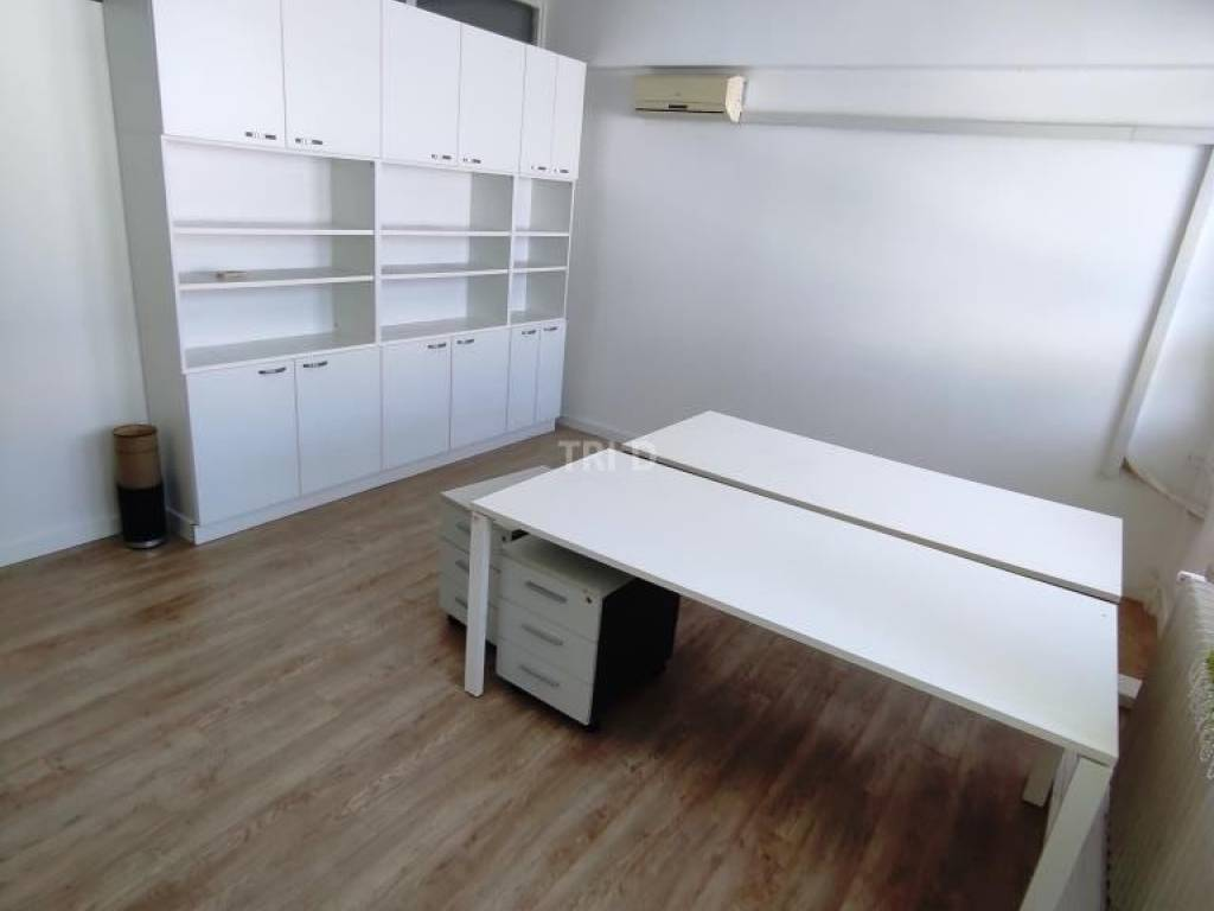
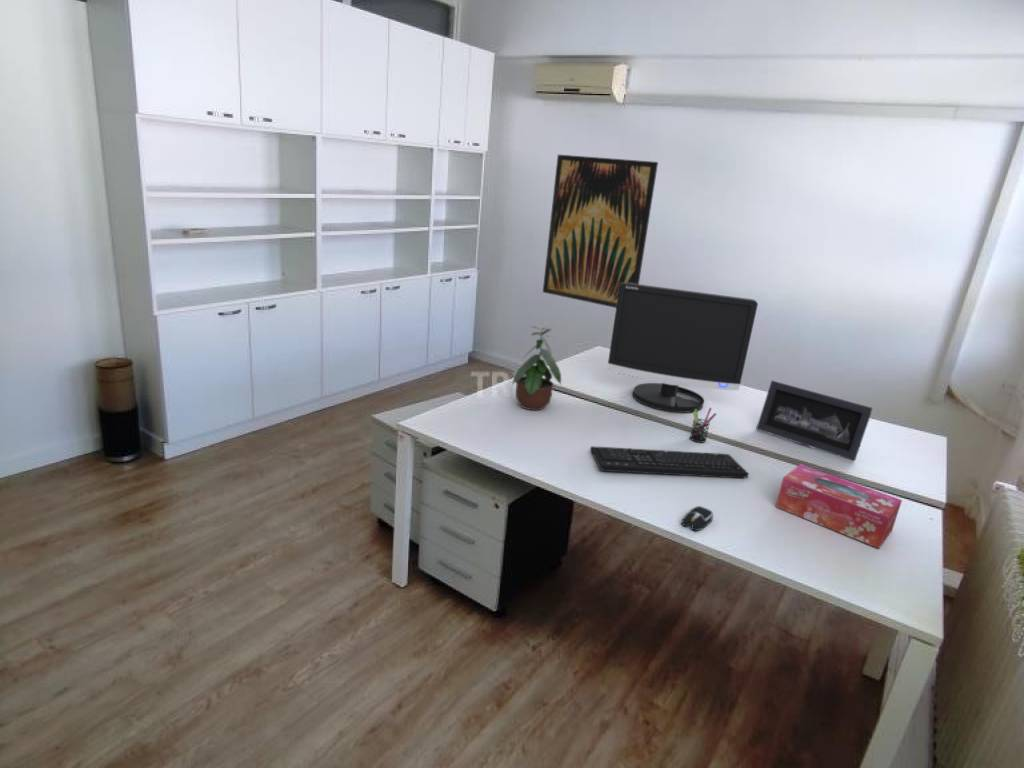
+ keyboard [589,445,750,480]
+ computer mouse [681,505,714,532]
+ pen holder [689,407,717,444]
+ wall art [542,154,659,309]
+ tissue box [775,463,903,549]
+ potted plant [510,325,562,411]
+ picture frame [755,380,874,462]
+ monitor [606,283,759,414]
